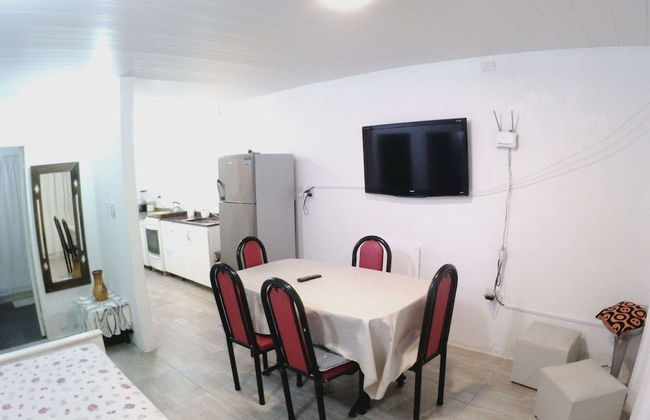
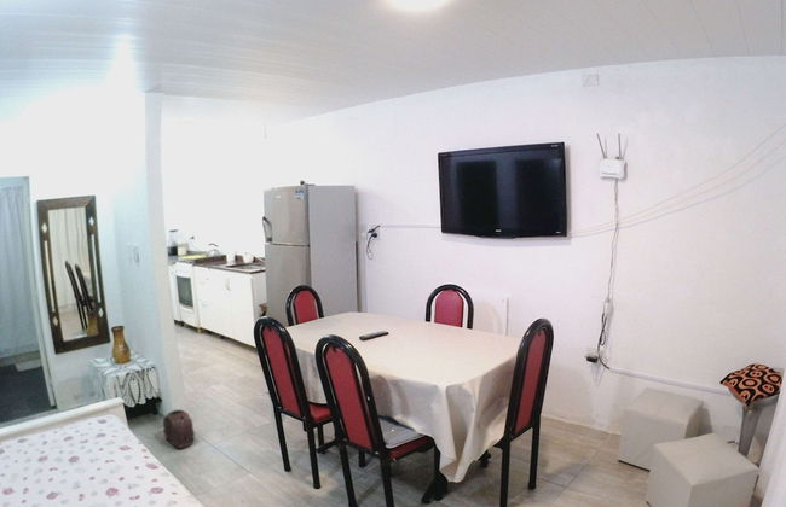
+ bag [162,409,196,449]
